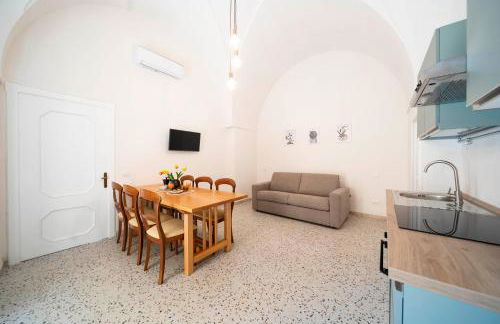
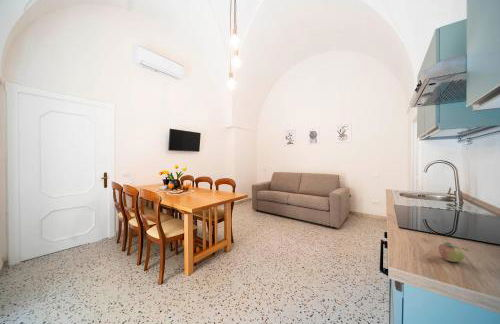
+ apple [437,241,466,263]
